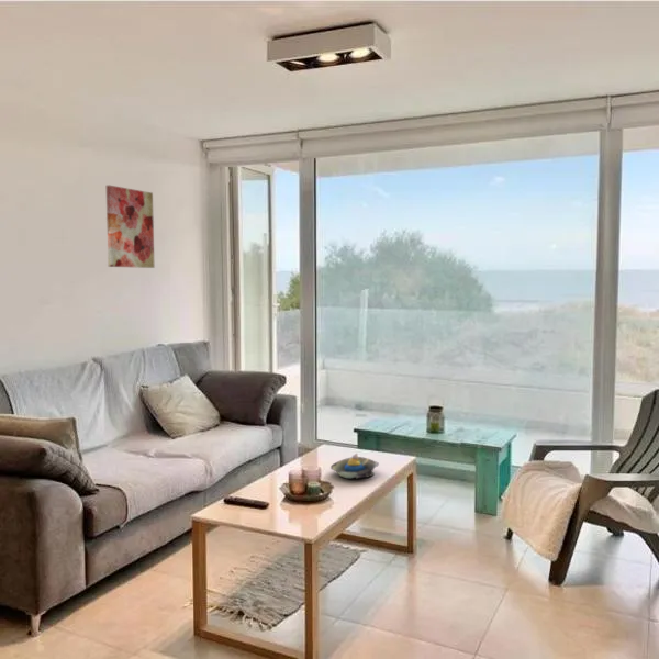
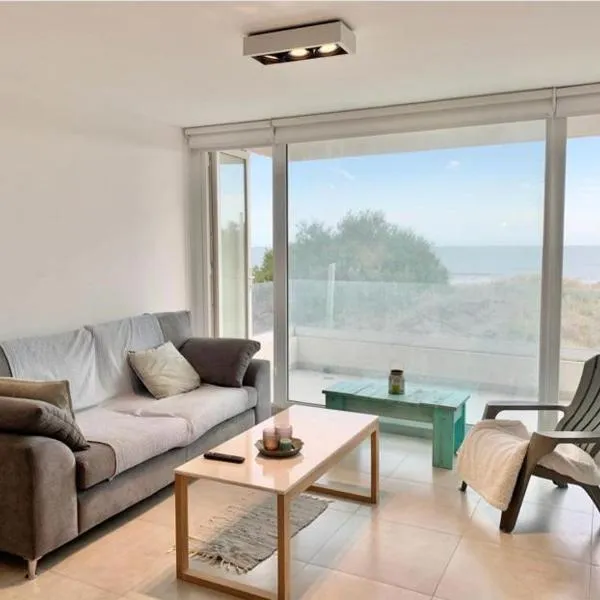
- decorative bowl [330,453,380,480]
- wall art [105,185,156,269]
